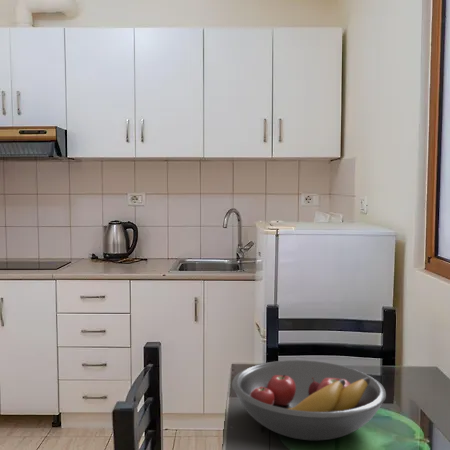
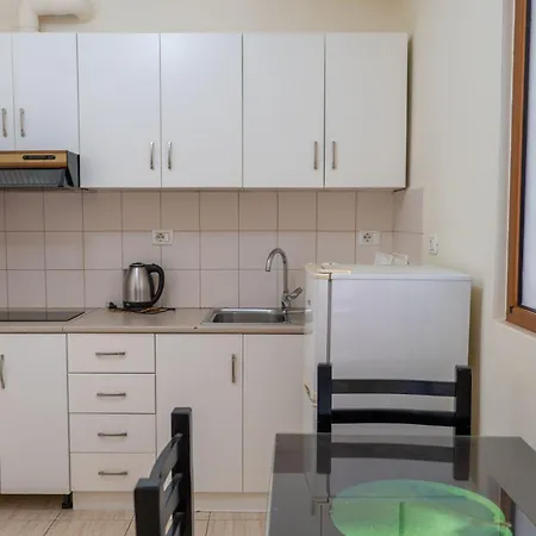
- fruit bowl [231,359,387,441]
